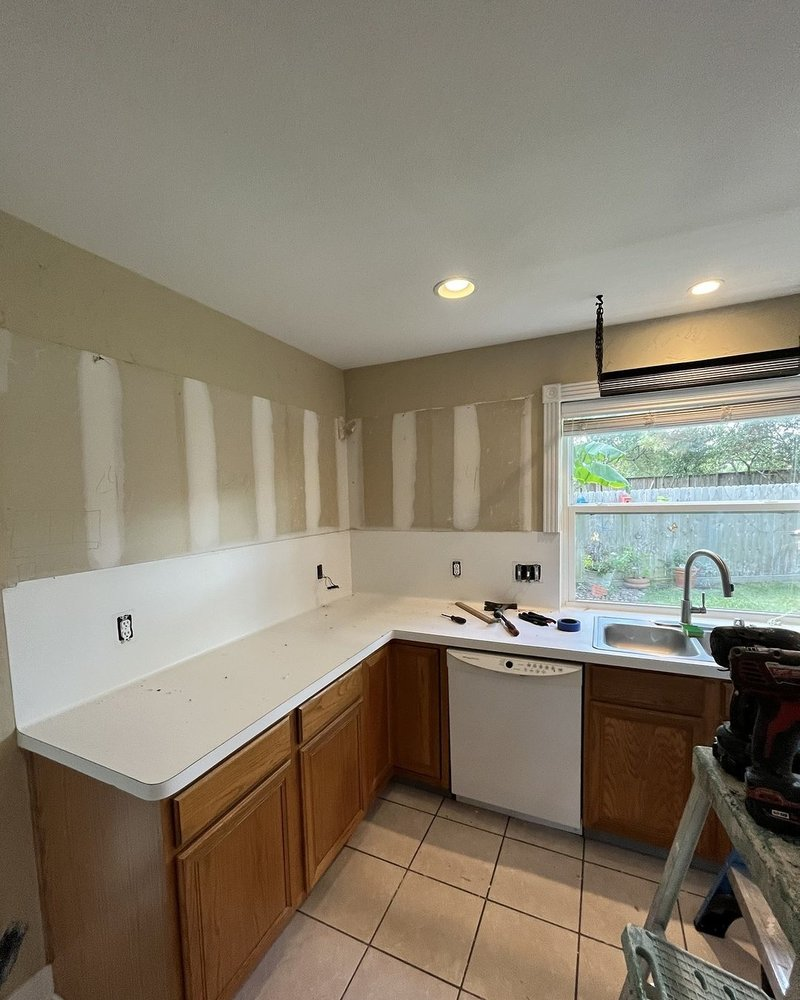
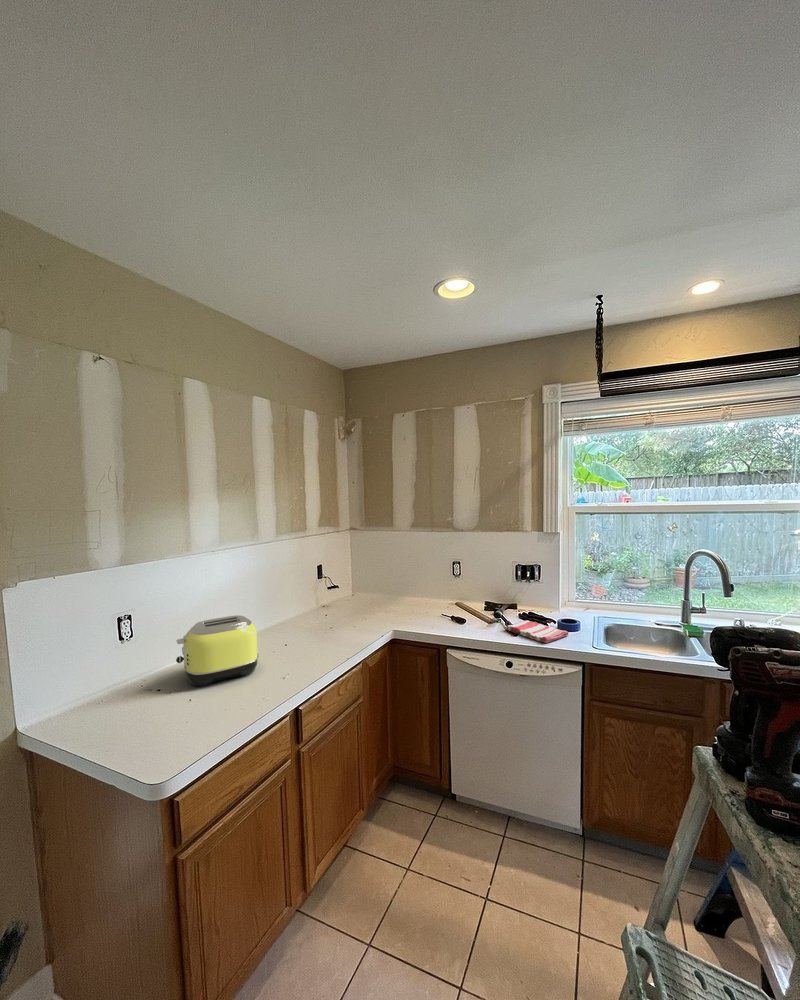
+ toaster [175,614,259,687]
+ dish towel [506,619,569,644]
